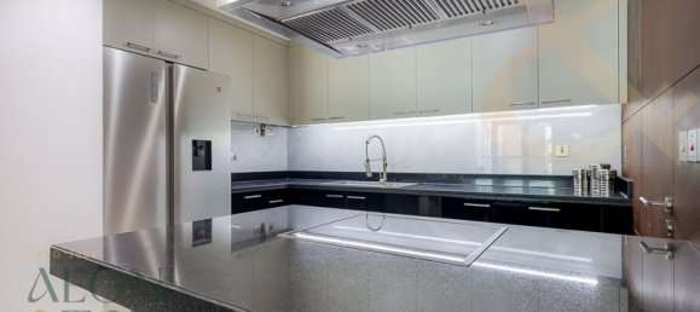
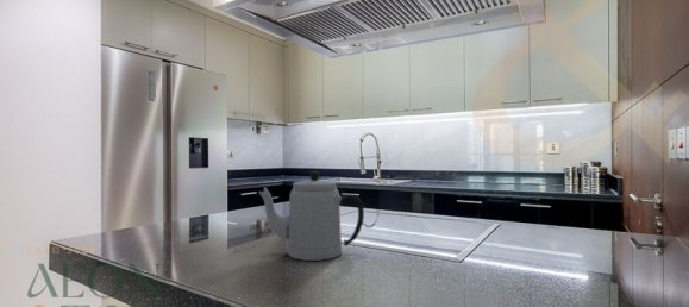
+ teapot [257,170,365,262]
